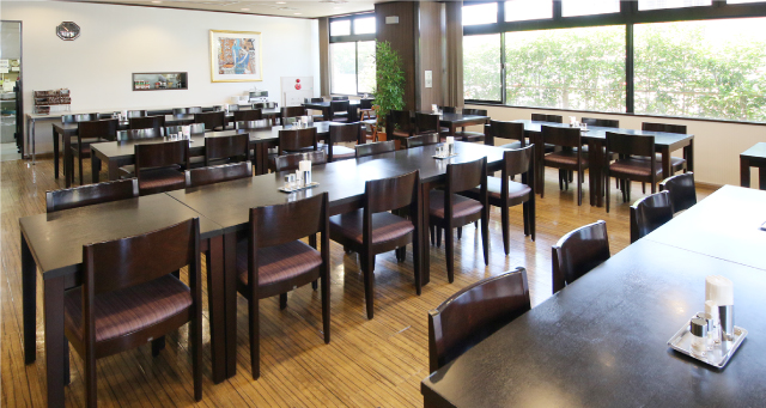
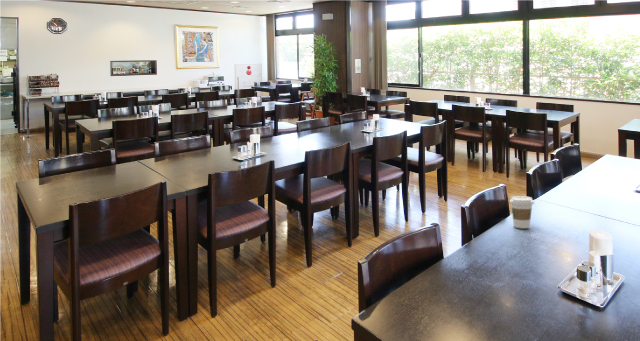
+ coffee cup [509,195,535,229]
